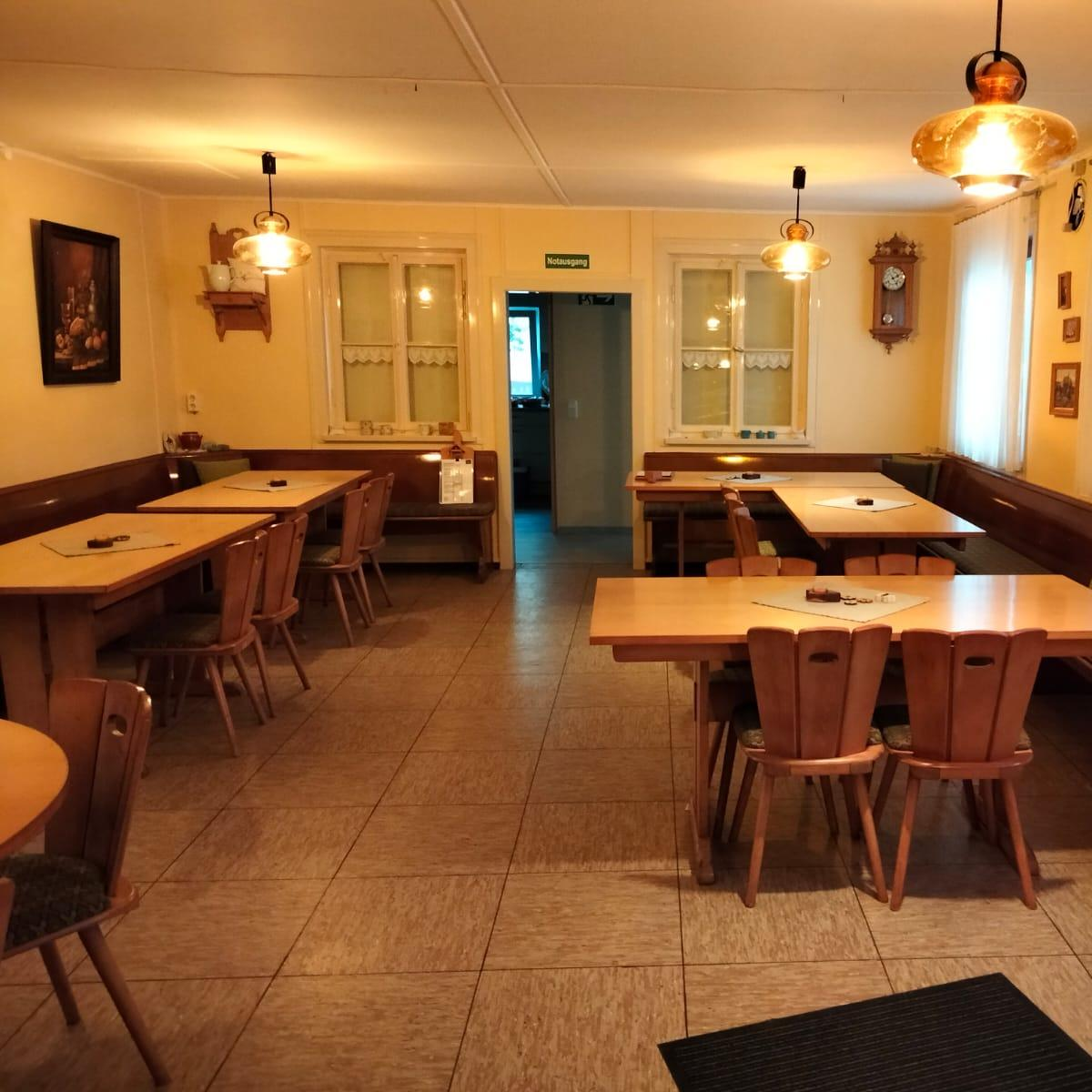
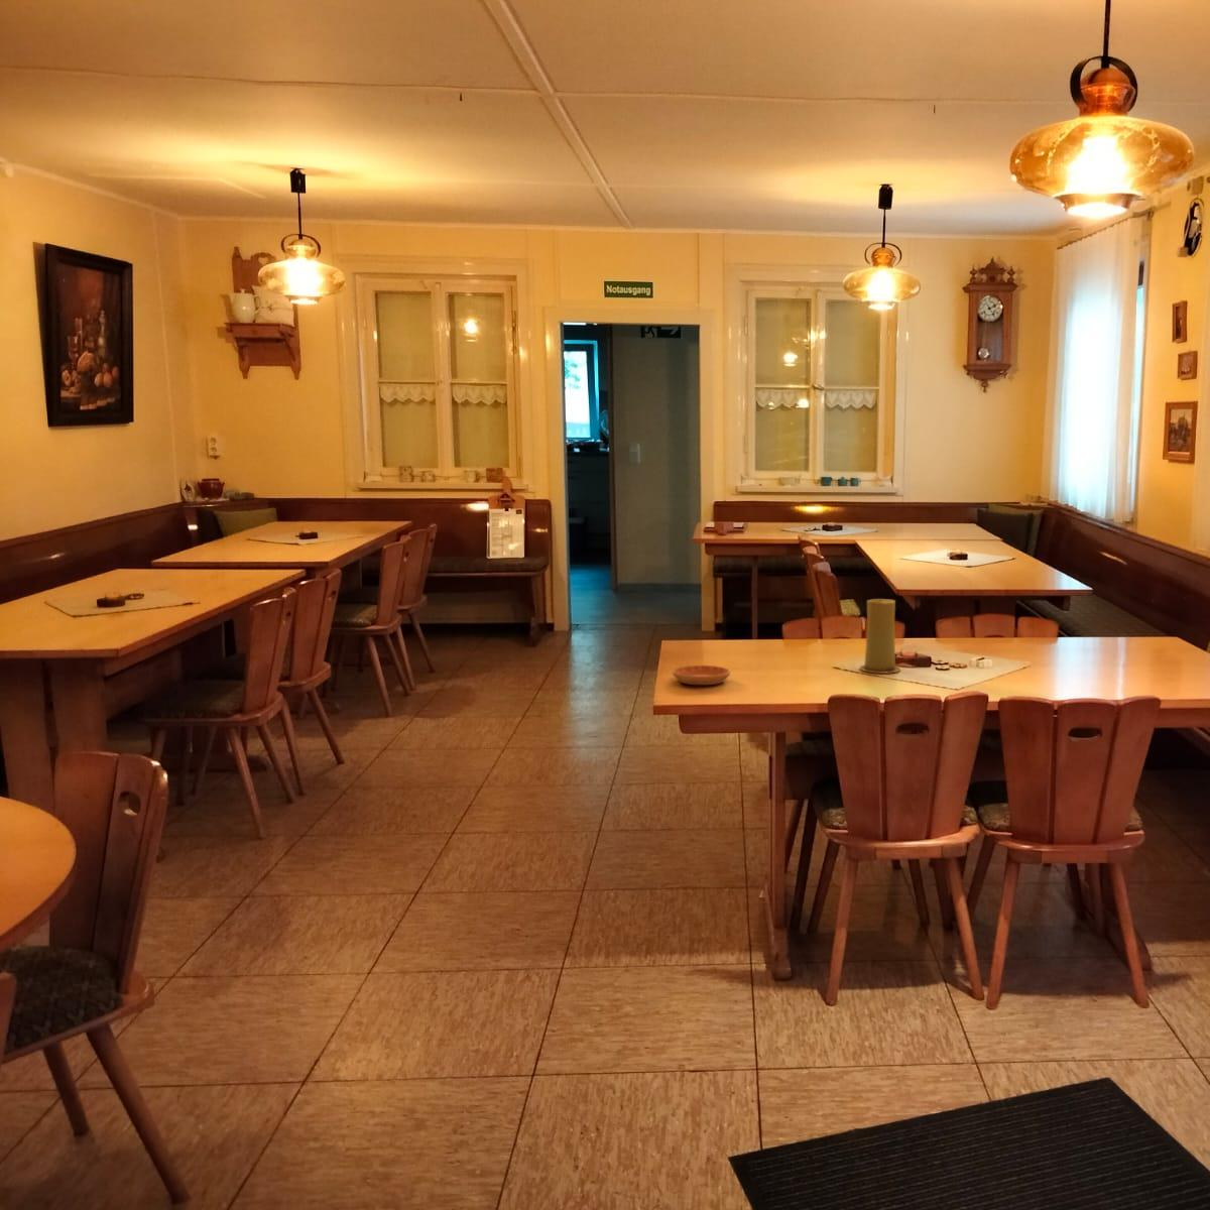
+ saucer [671,665,731,686]
+ candle [858,598,902,675]
